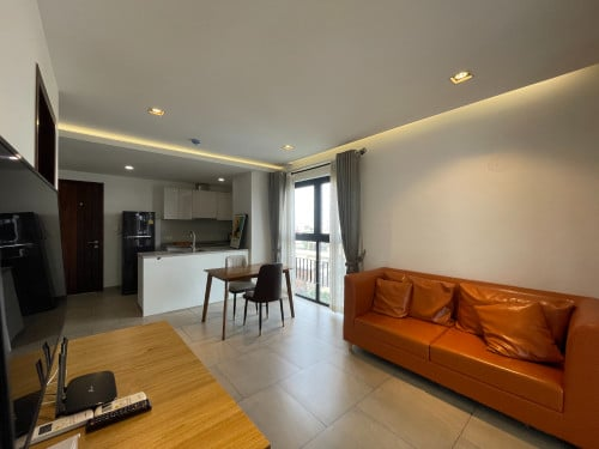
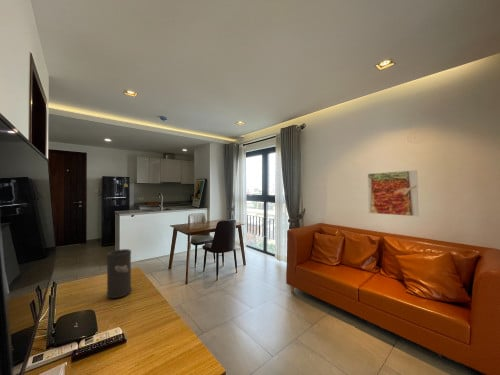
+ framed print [367,169,420,217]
+ speaker [106,248,132,300]
